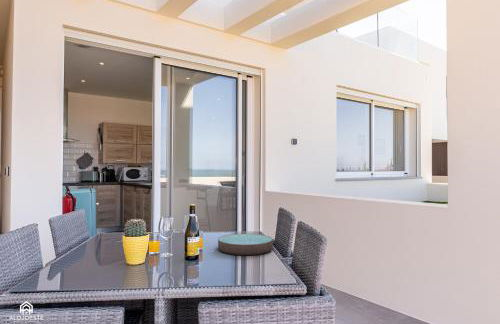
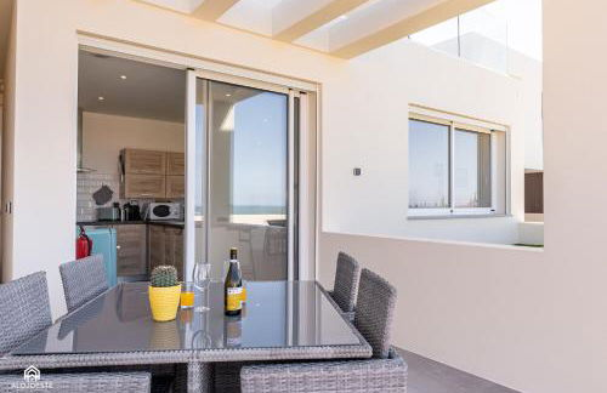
- bowl [217,233,274,256]
